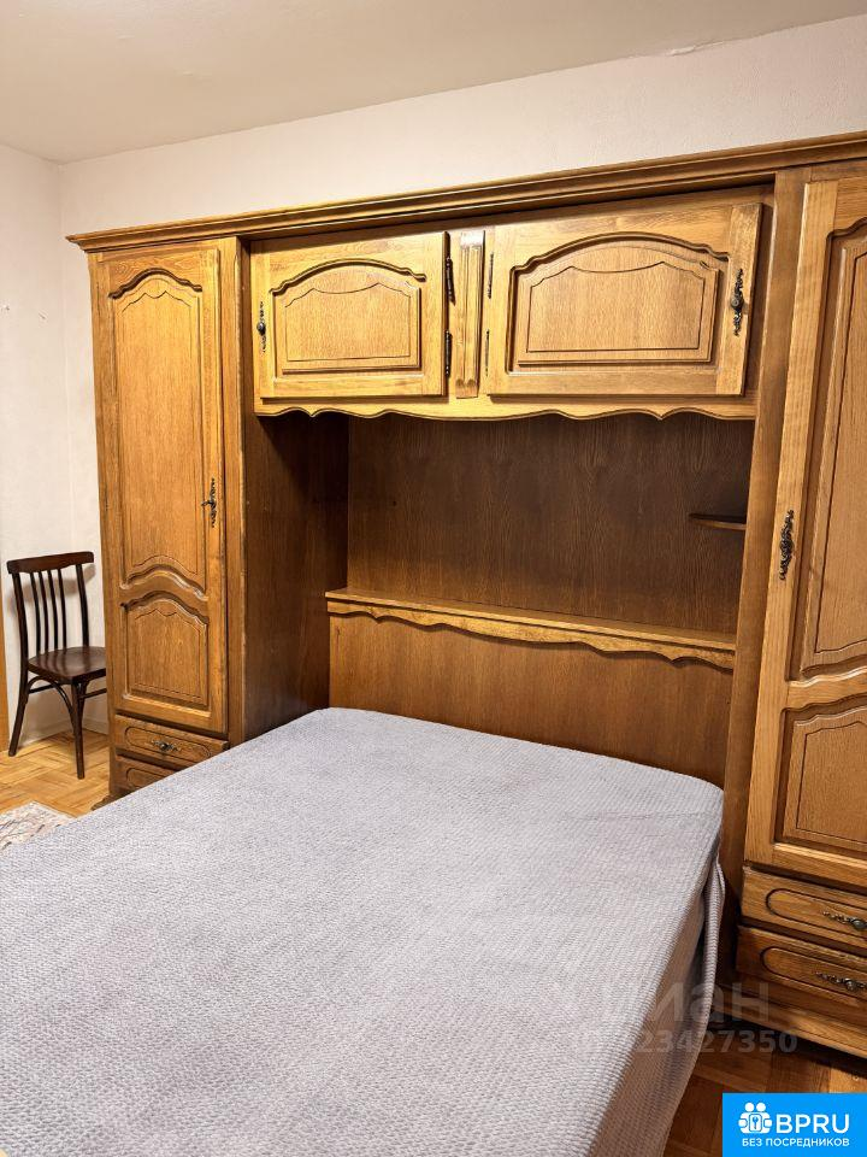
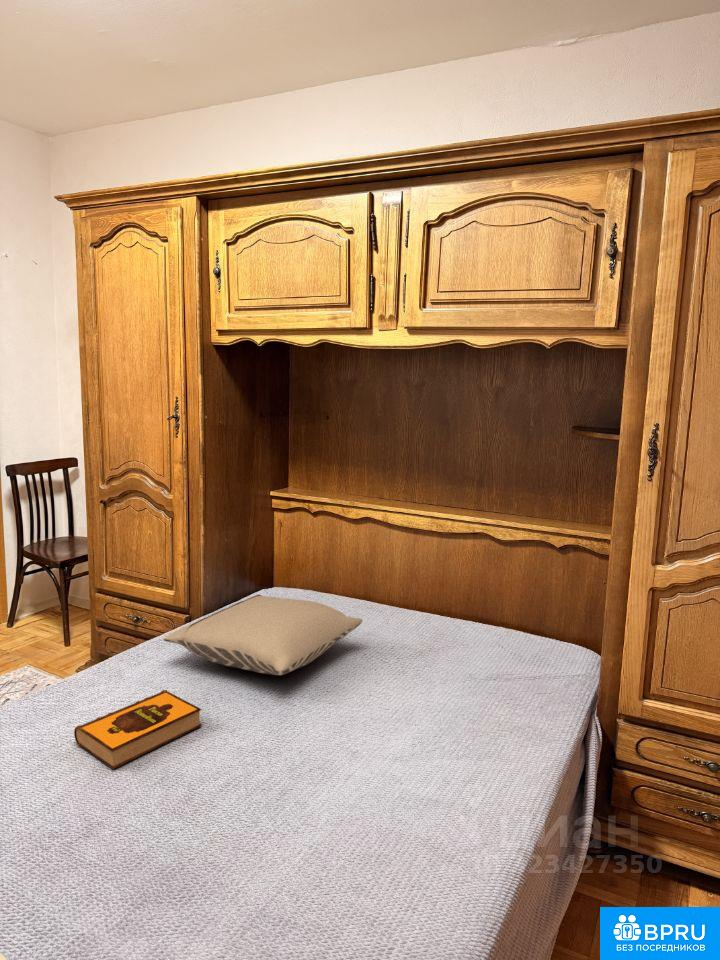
+ pillow [163,594,364,676]
+ hardback book [73,689,203,770]
